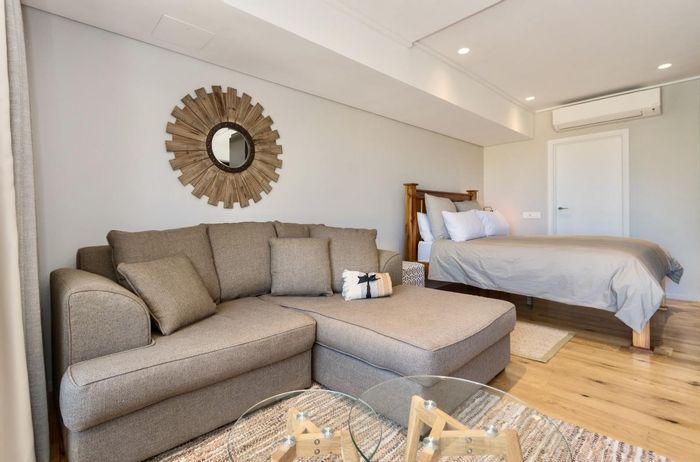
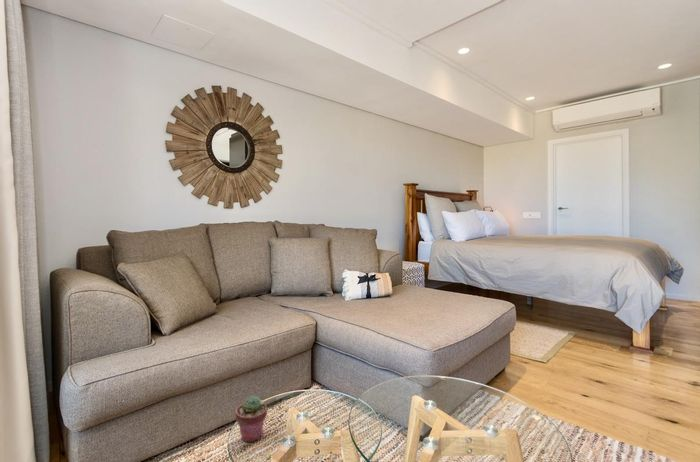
+ potted succulent [235,394,268,443]
